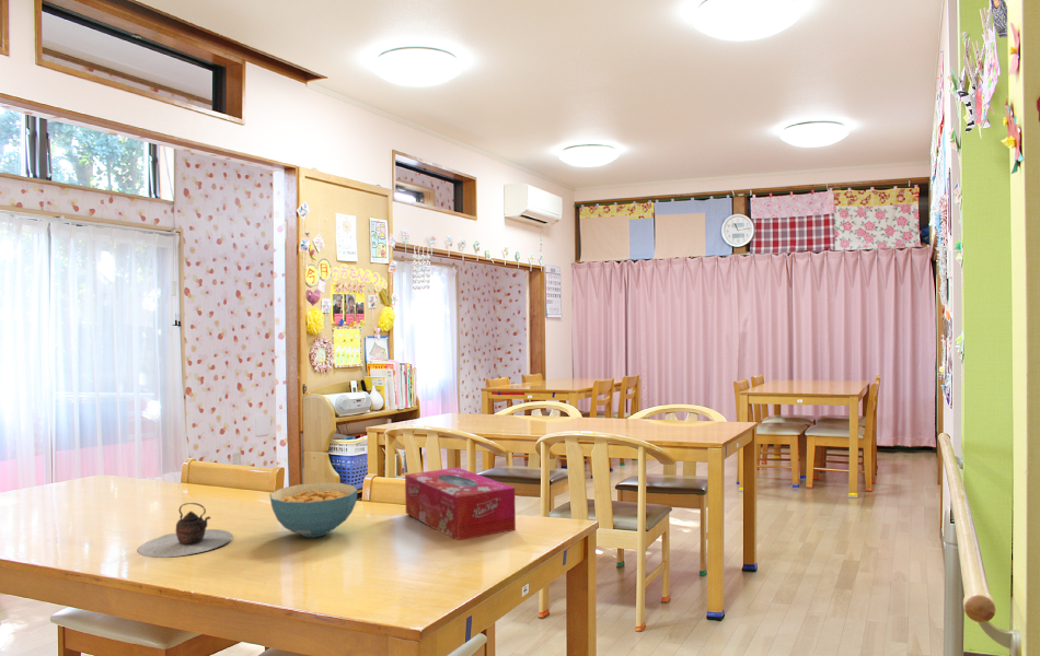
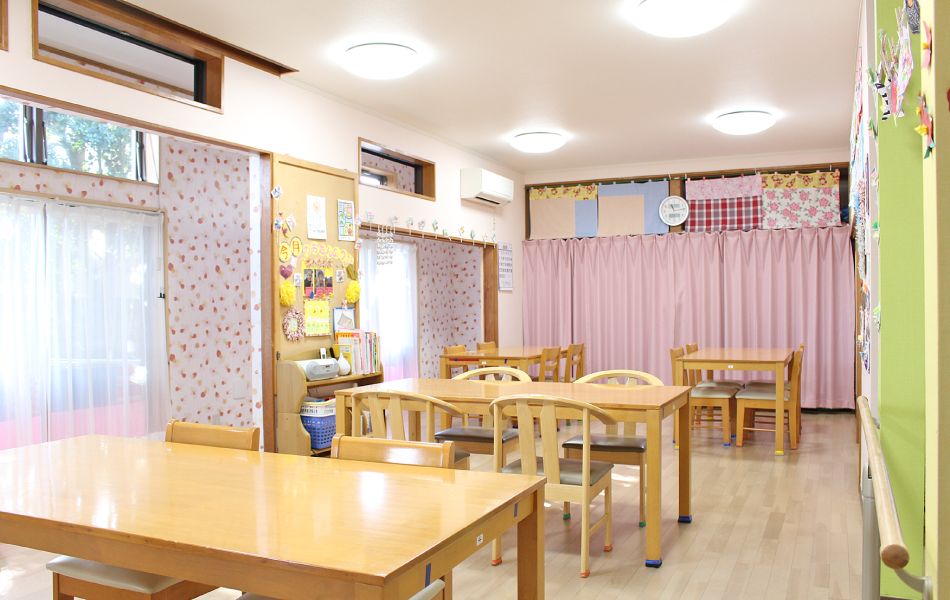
- tissue box [404,467,517,541]
- cereal bowl [268,481,359,538]
- teapot [137,502,233,559]
